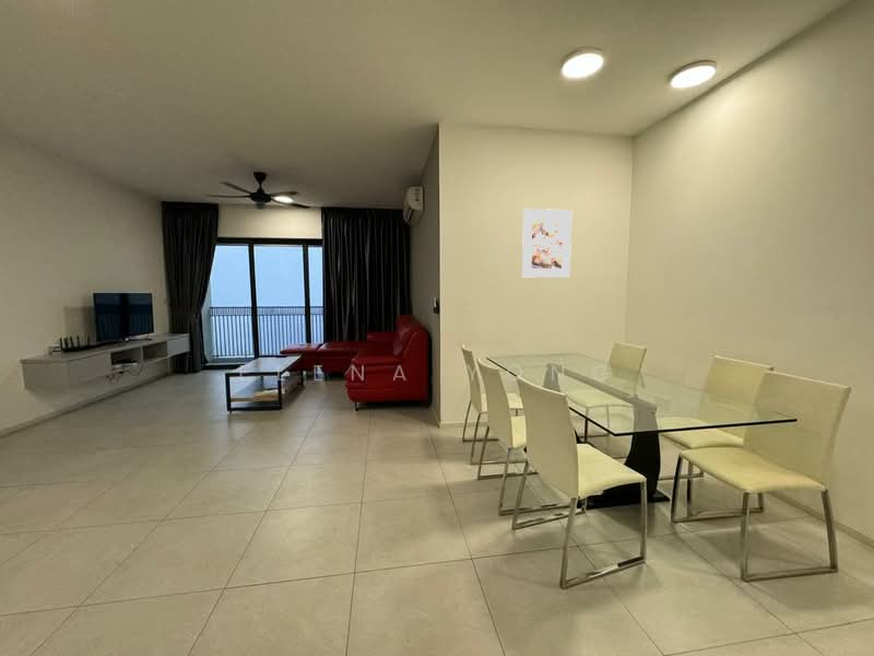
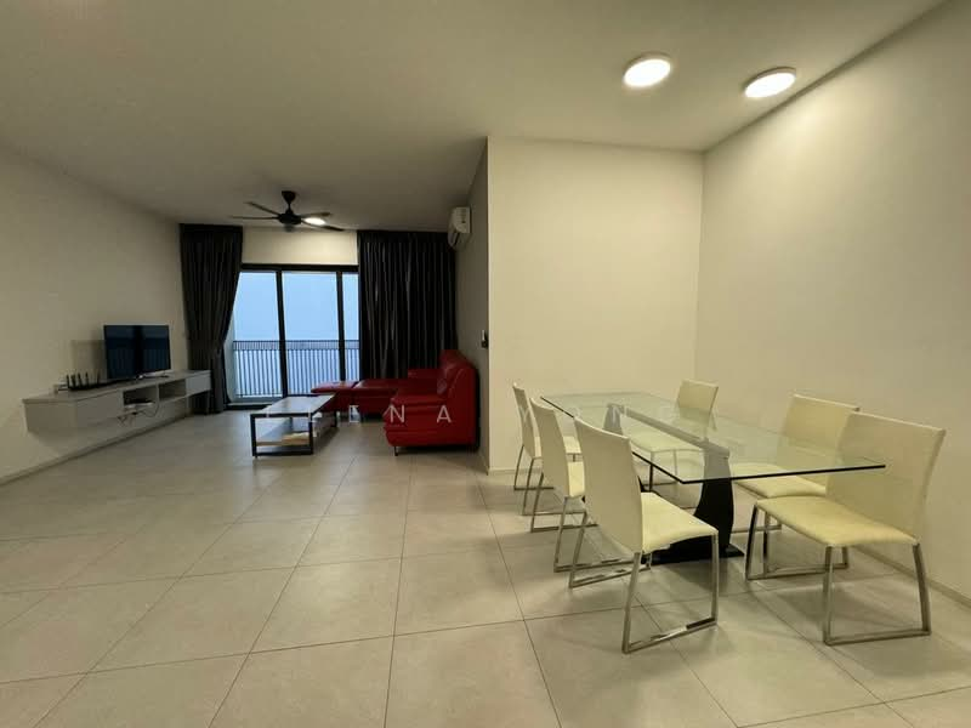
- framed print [521,208,572,279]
